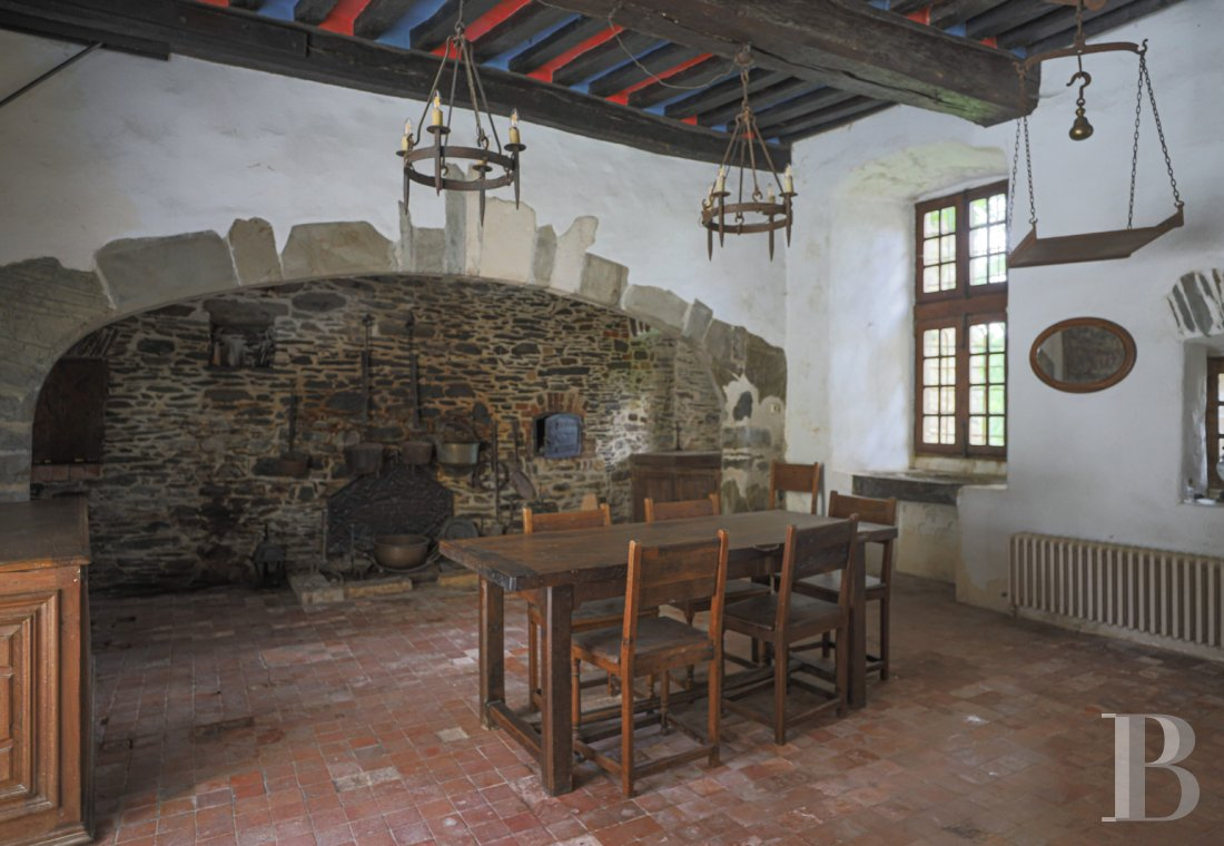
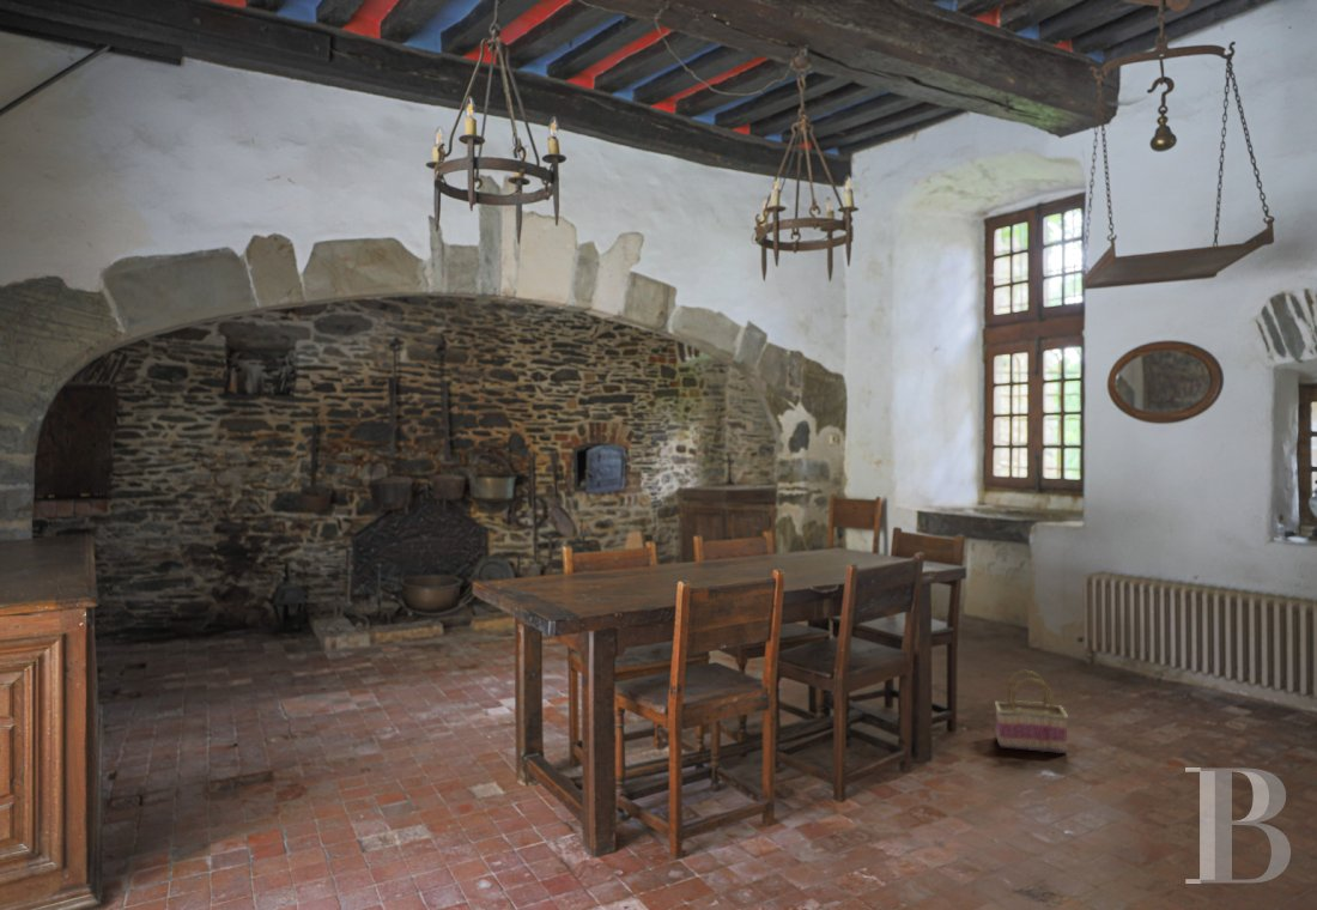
+ basket [994,668,1069,754]
